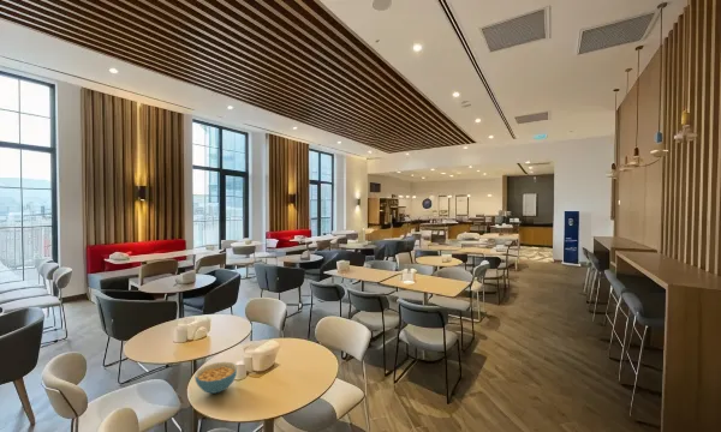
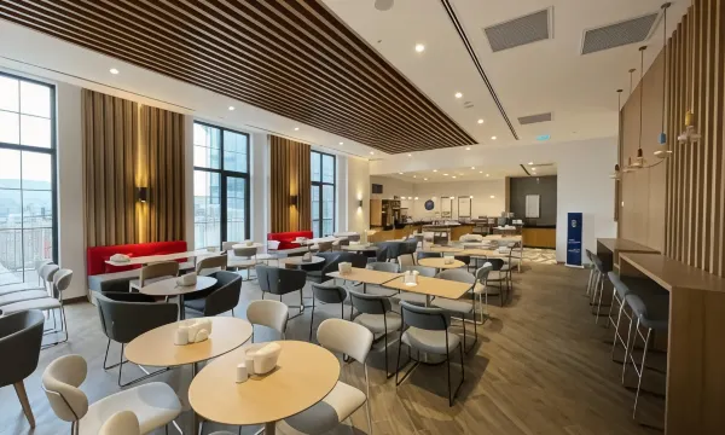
- cereal bowl [193,361,238,395]
